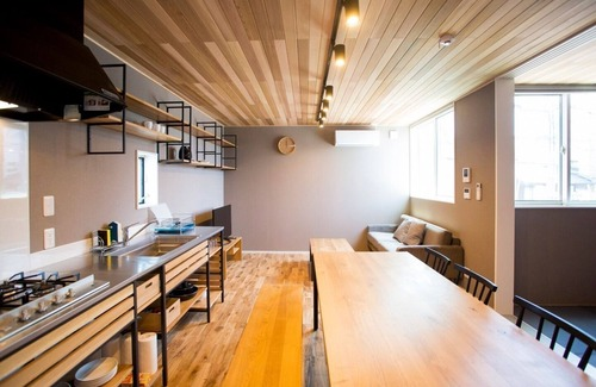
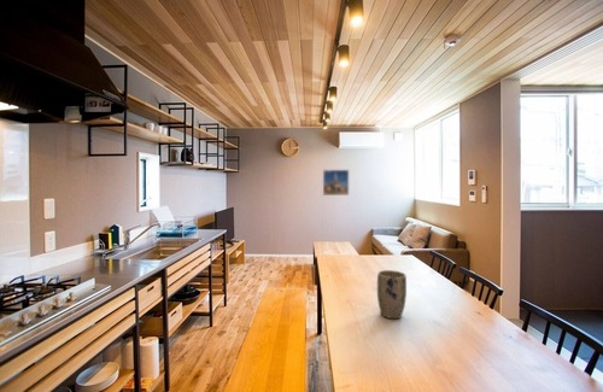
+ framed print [322,169,350,197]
+ plant pot [376,269,408,320]
